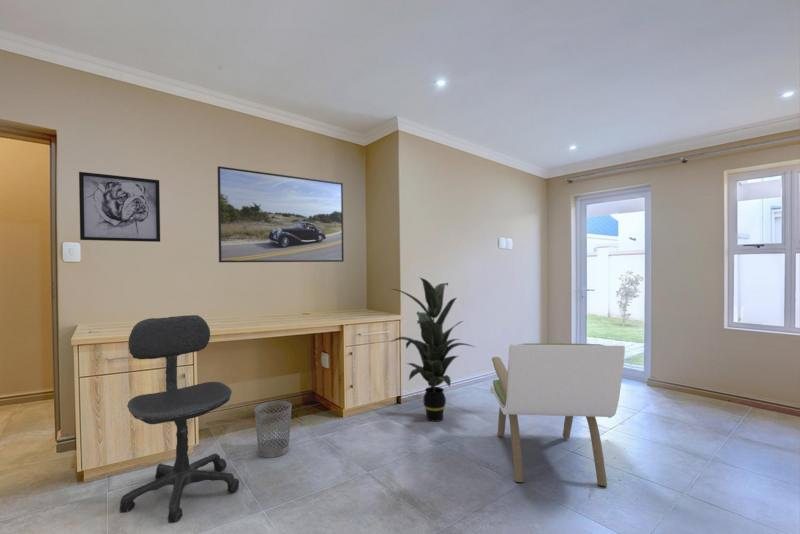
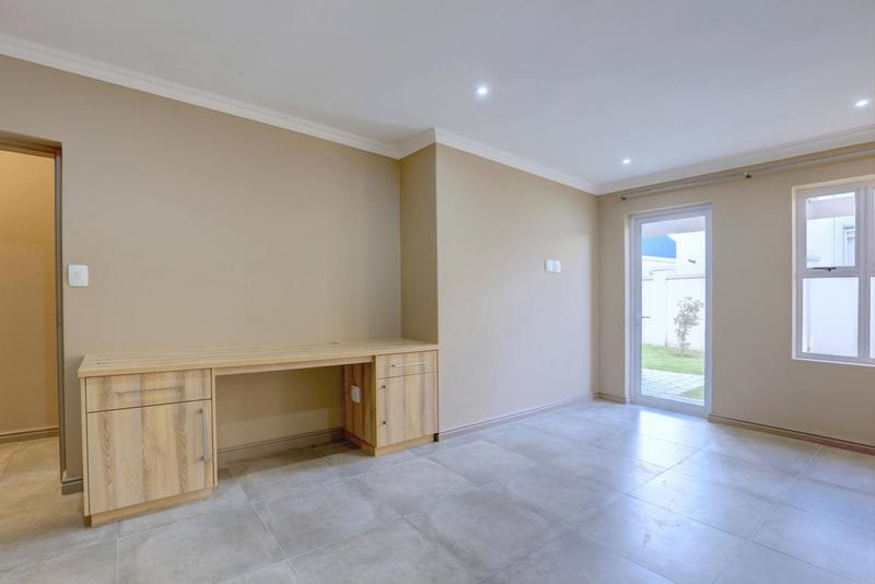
- wastebasket [253,400,293,459]
- office chair [118,314,240,524]
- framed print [217,165,345,263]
- indoor plant [388,276,475,423]
- armchair [490,342,626,487]
- wall art [78,171,161,243]
